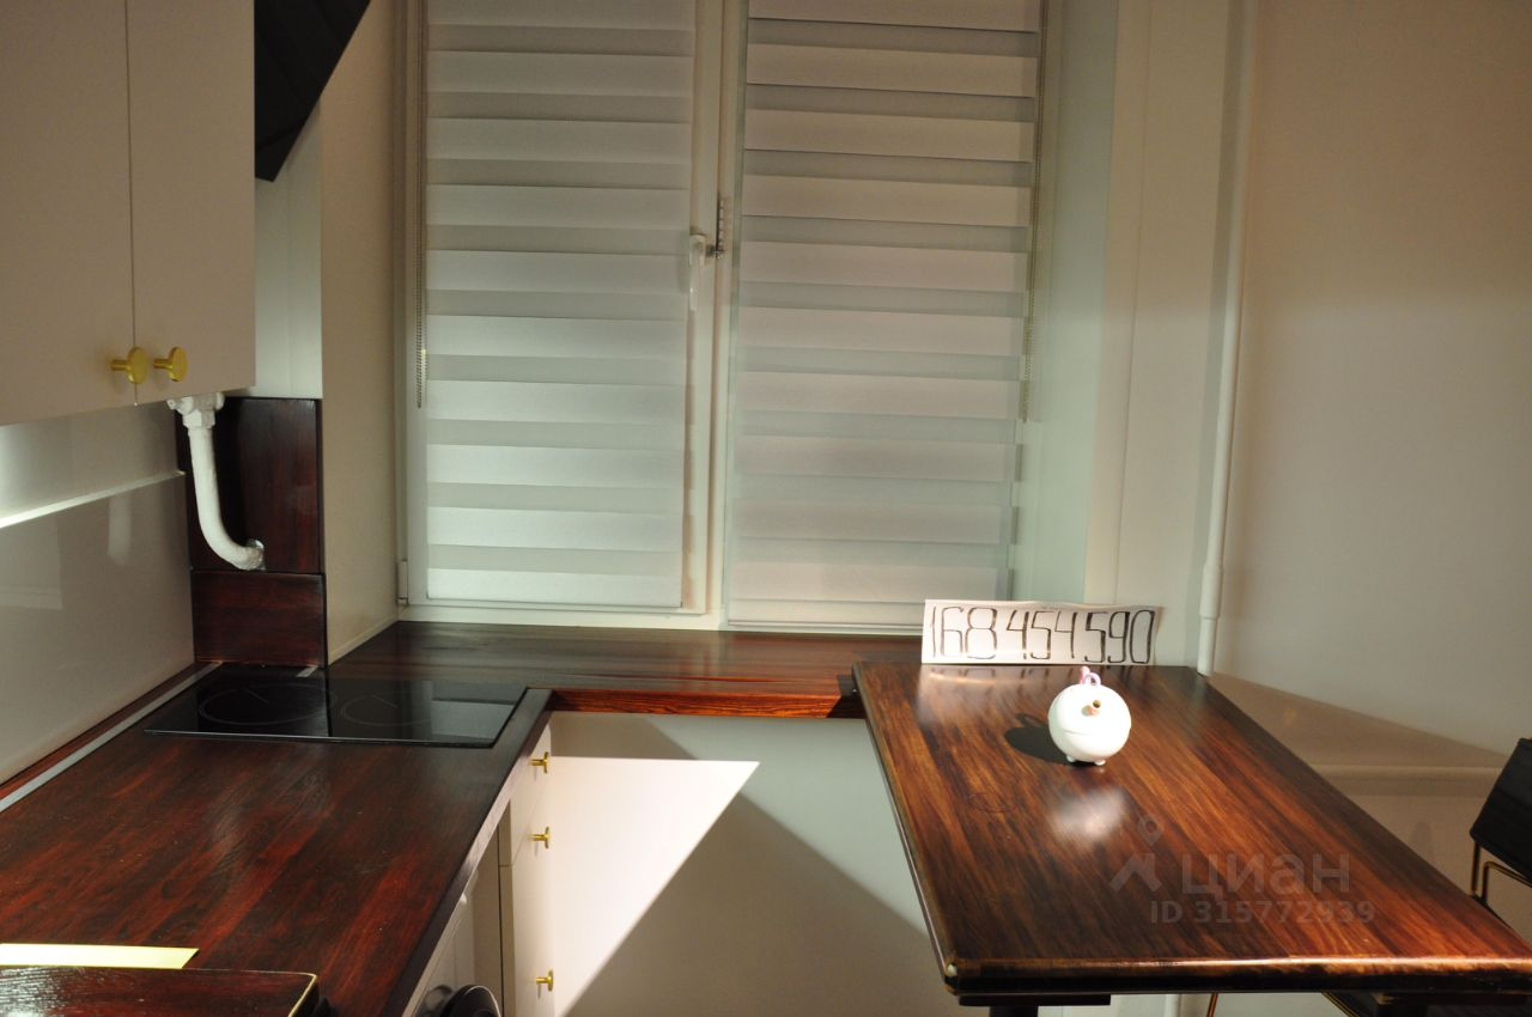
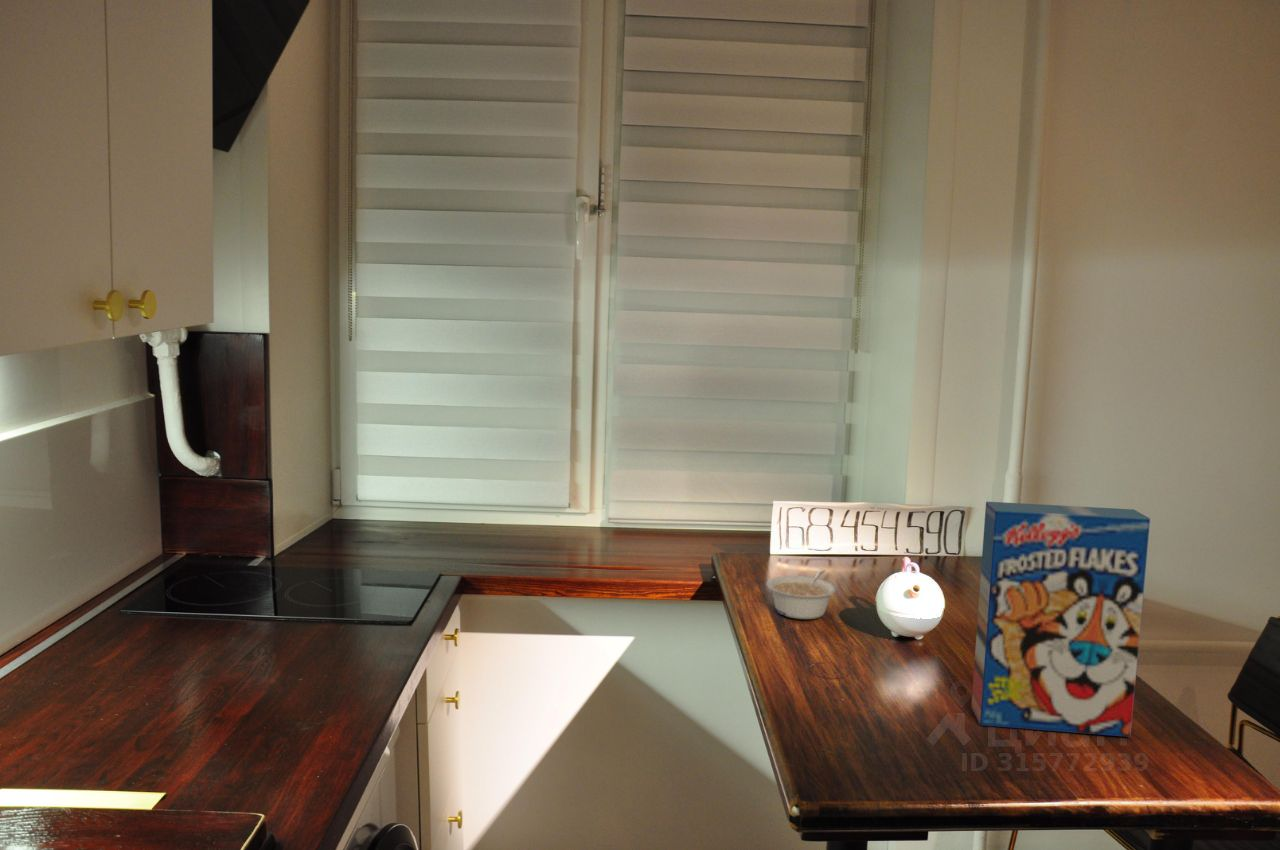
+ cereal box [970,501,1151,738]
+ legume [766,569,837,620]
